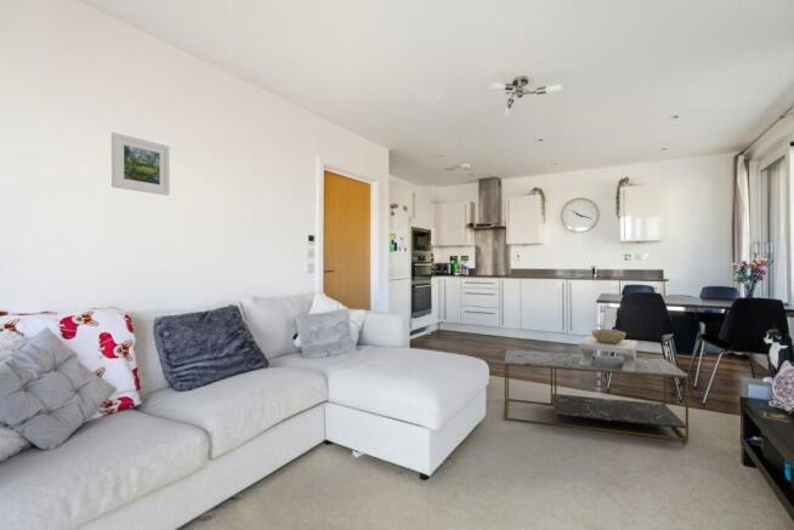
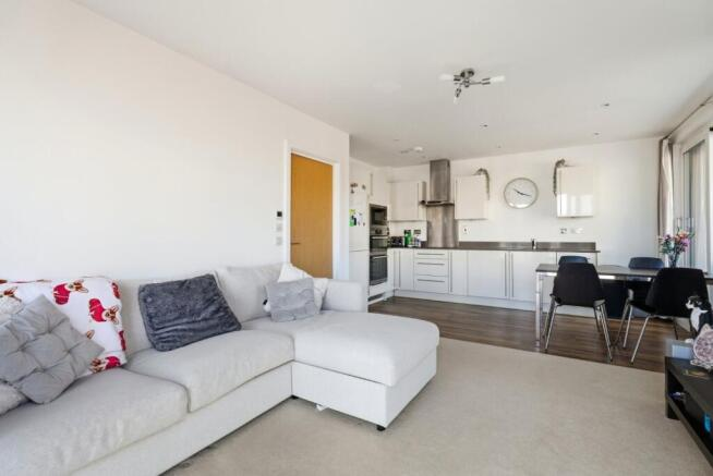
- coffee table [503,348,690,443]
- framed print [110,131,171,196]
- decorative bowl [578,329,639,371]
